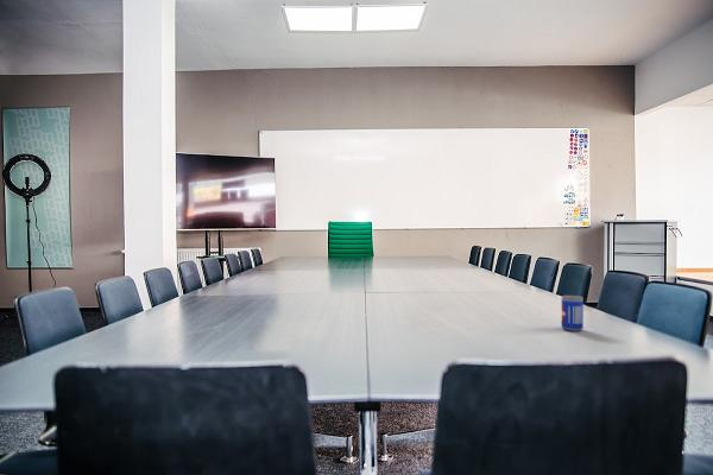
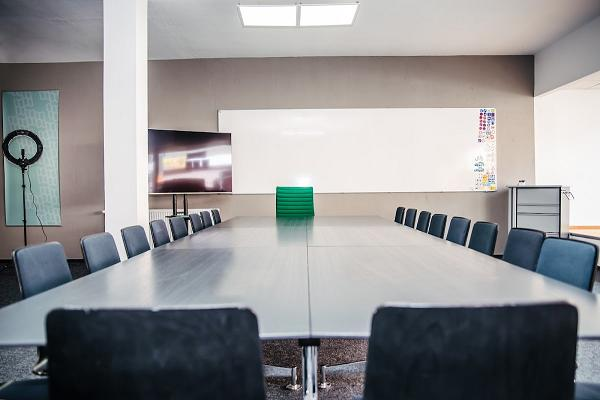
- beer can [561,294,585,332]
